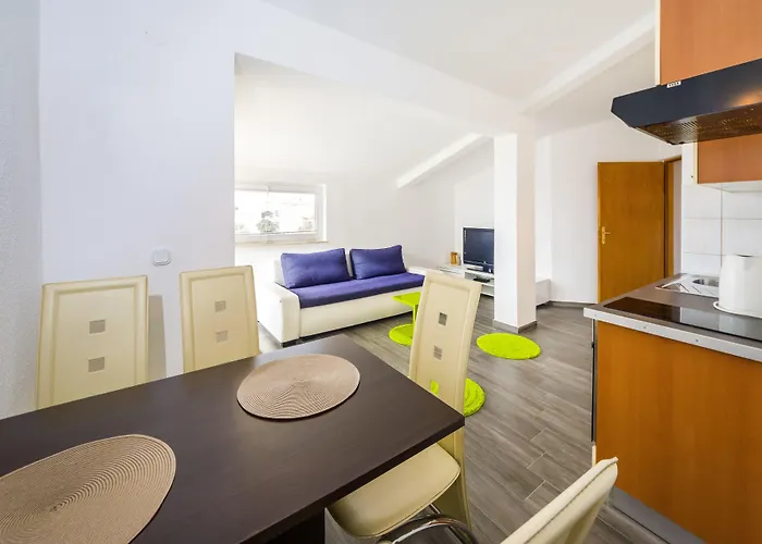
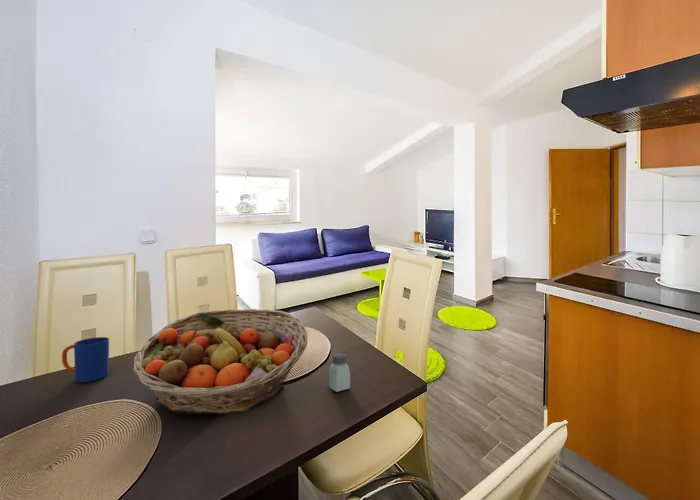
+ mug [61,336,110,383]
+ fruit basket [131,308,308,415]
+ saltshaker [328,352,351,393]
